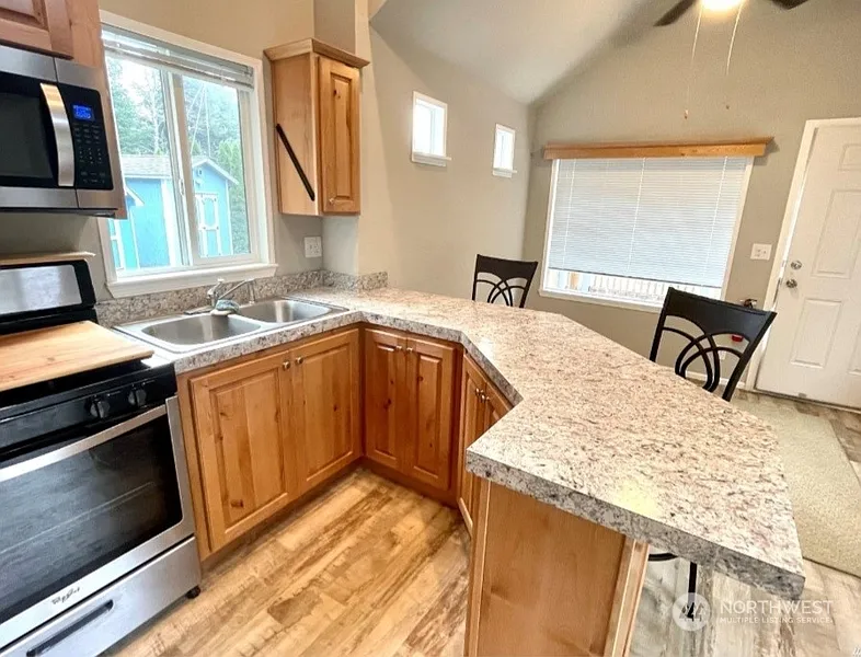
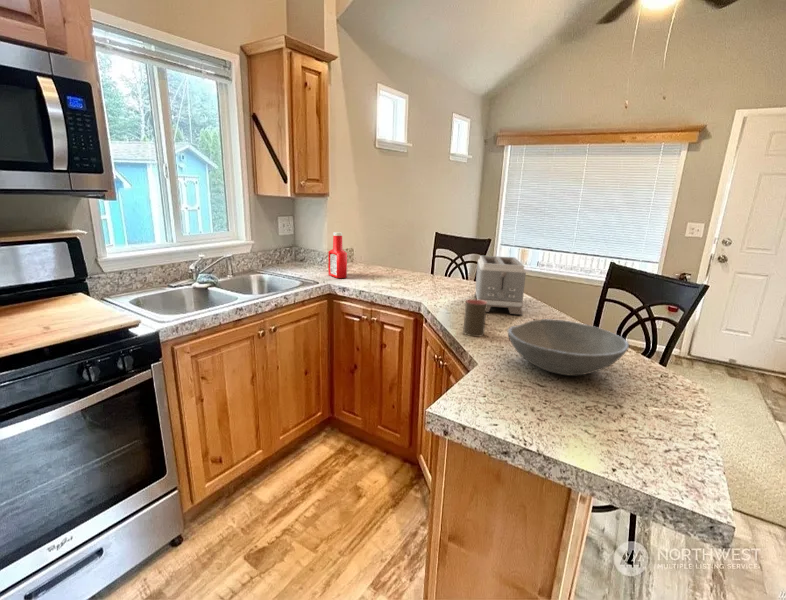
+ soap bottle [327,231,348,279]
+ toaster [473,255,527,316]
+ bowl [507,318,630,376]
+ cup [462,298,487,338]
